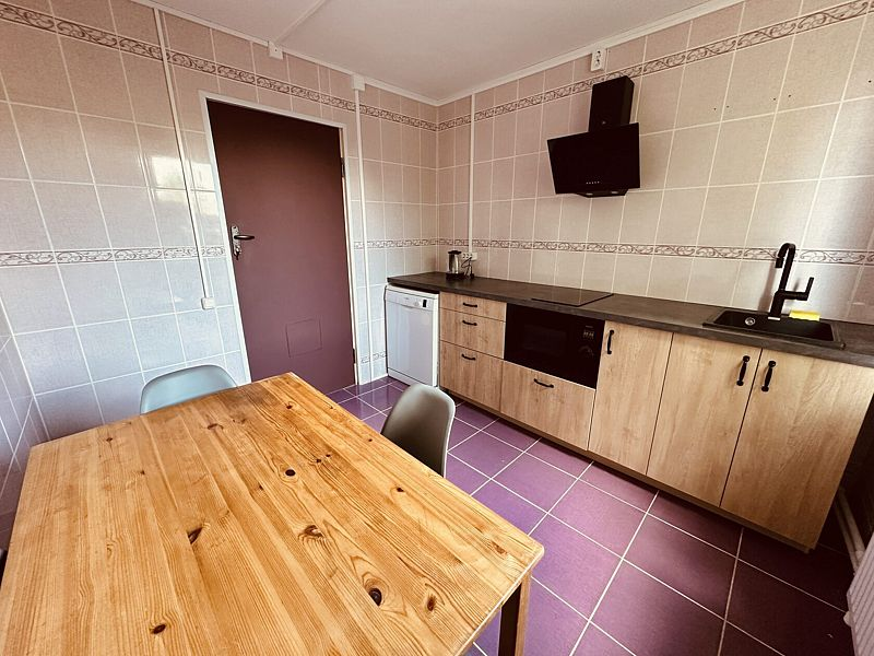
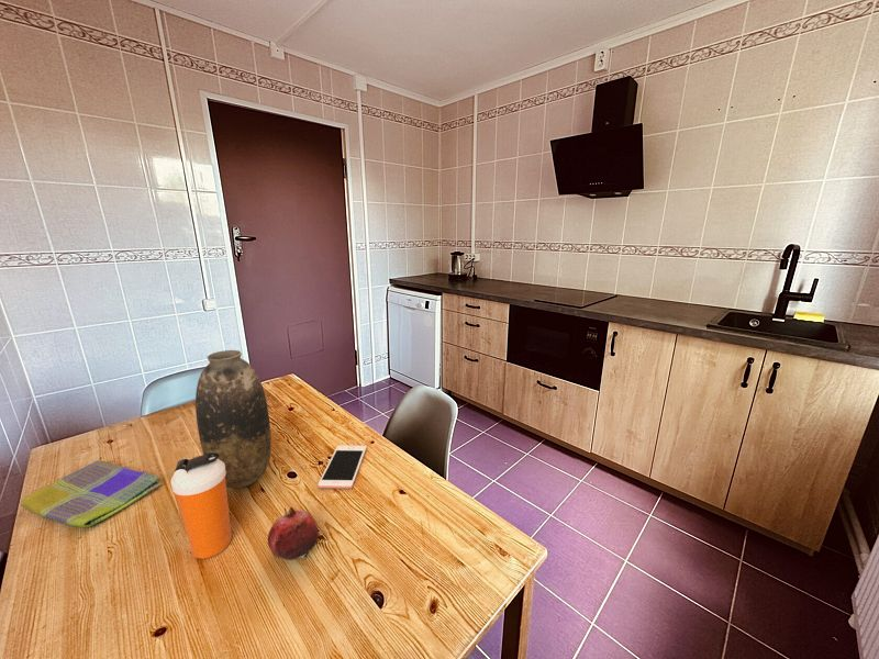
+ fruit [267,505,320,561]
+ cell phone [316,445,368,490]
+ vase [194,349,272,489]
+ dish towel [20,459,163,528]
+ shaker bottle [170,453,233,560]
